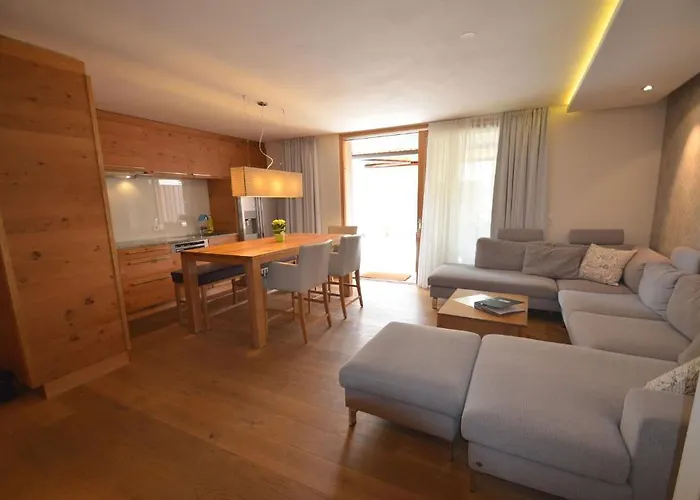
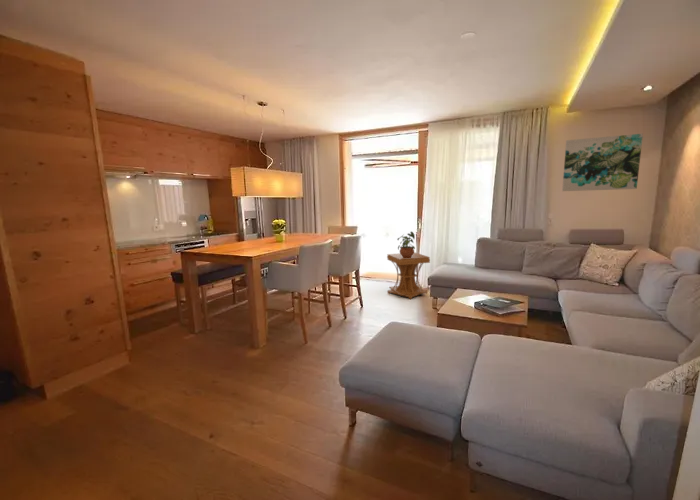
+ wall art [561,133,644,192]
+ side table [386,251,431,300]
+ potted plant [396,231,416,258]
